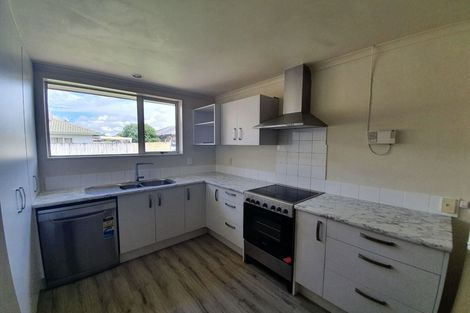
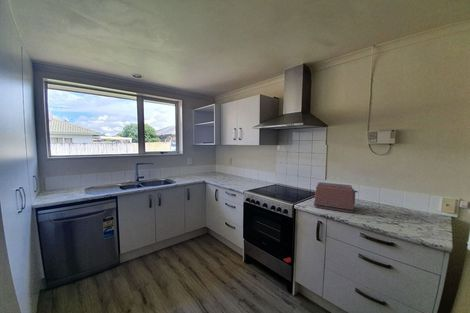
+ toaster [313,181,359,214]
